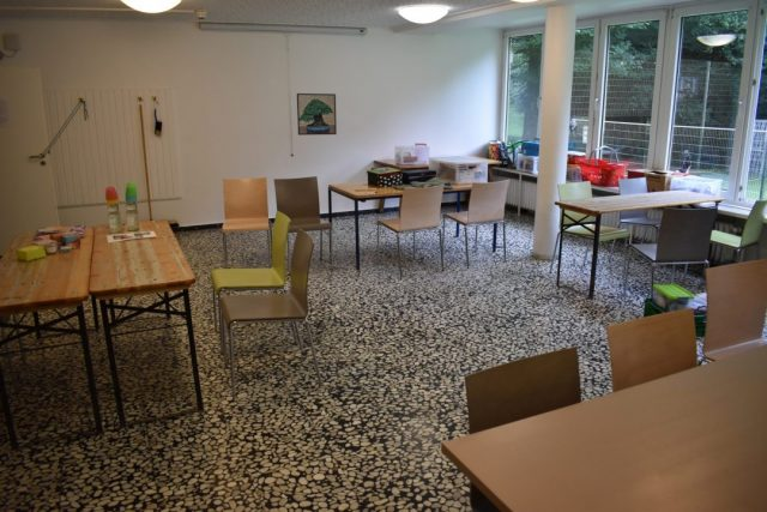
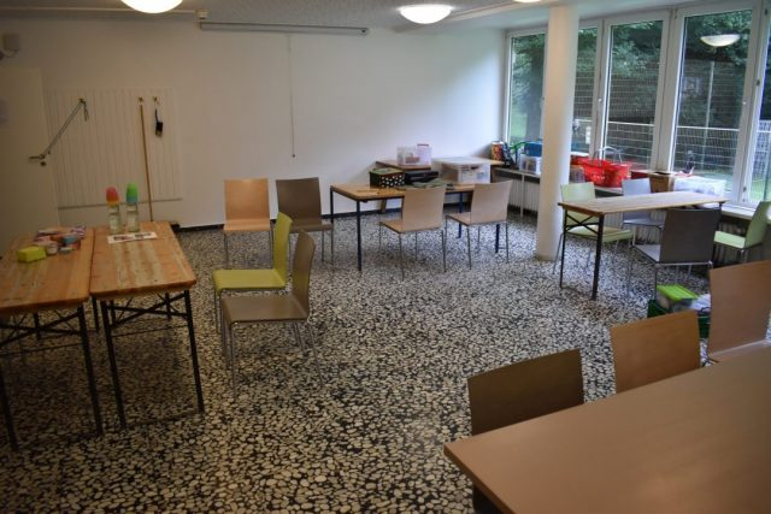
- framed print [296,92,338,137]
